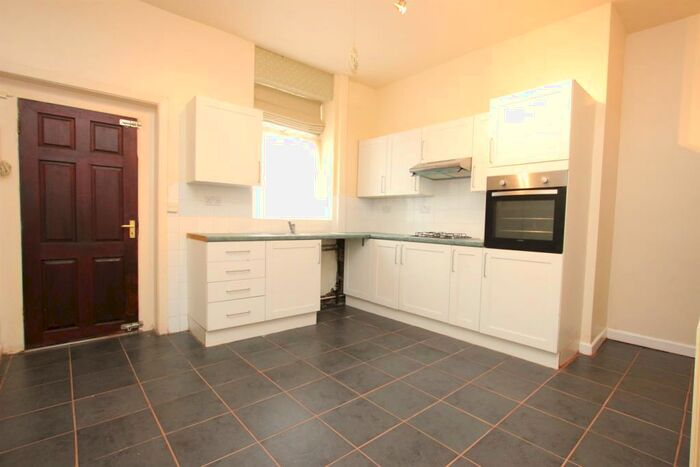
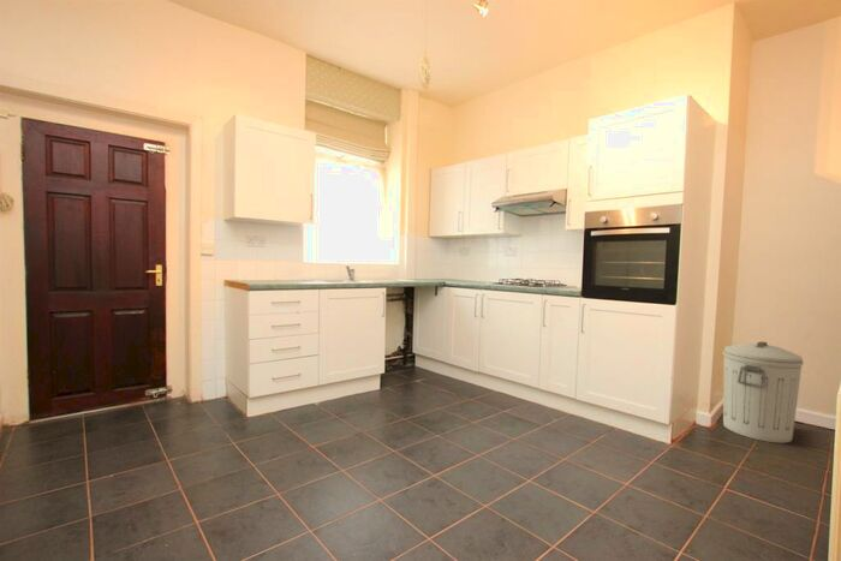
+ trash can [722,340,805,443]
